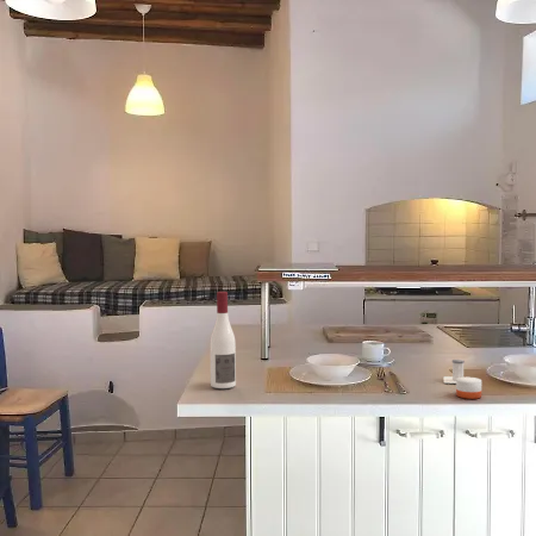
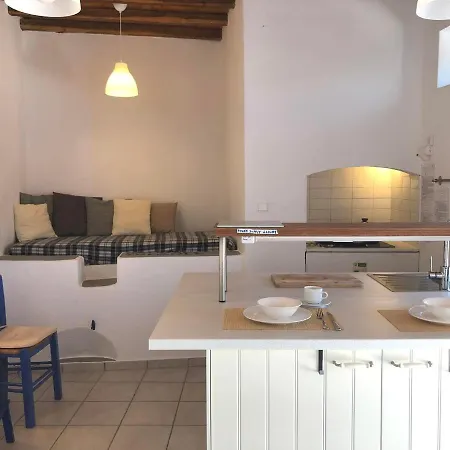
- candle [455,376,482,400]
- alcohol [208,291,237,389]
- salt shaker [442,359,466,385]
